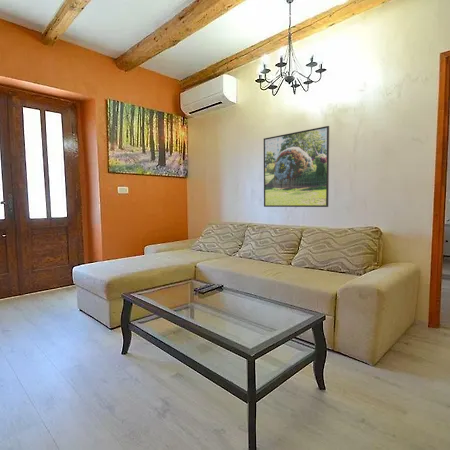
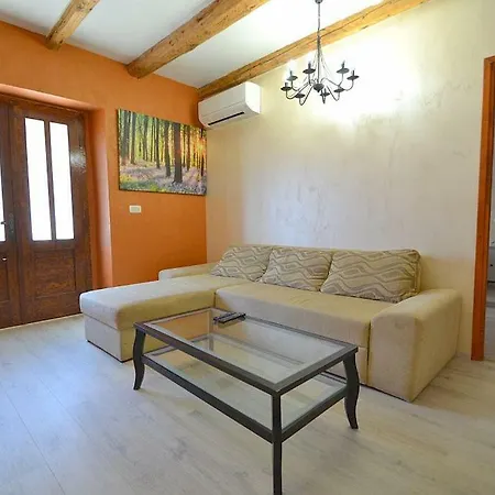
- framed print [263,125,330,208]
